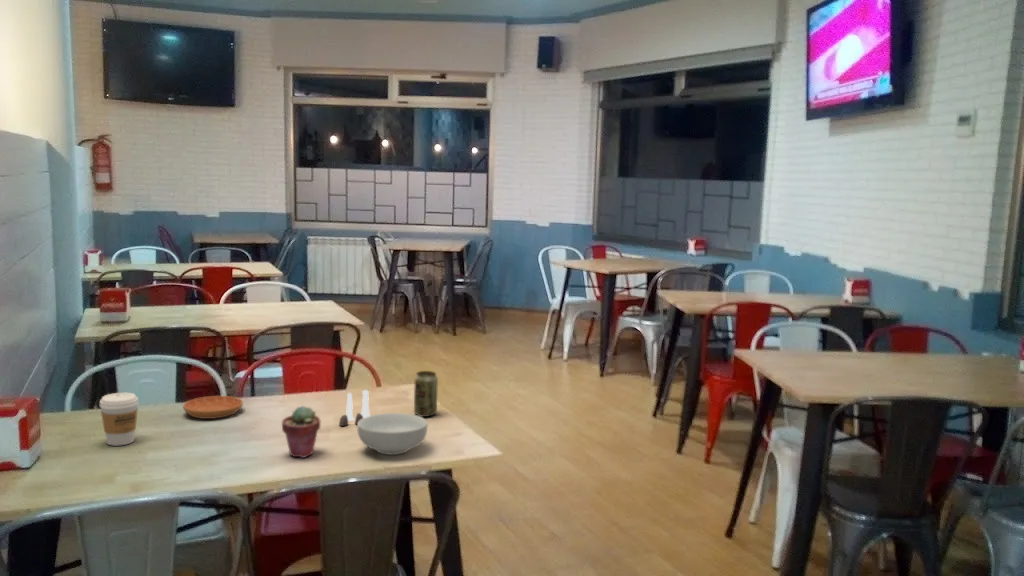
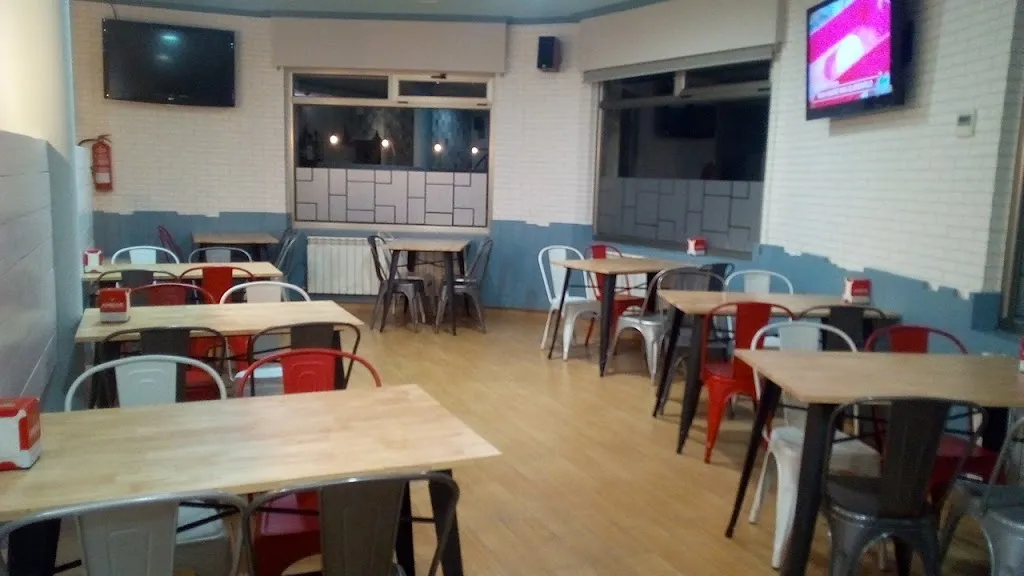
- coffee cup [99,392,140,447]
- salt and pepper shaker set [338,389,372,427]
- beverage can [413,370,439,418]
- potted succulent [281,405,321,459]
- saucer [182,395,244,420]
- cereal bowl [356,412,429,456]
